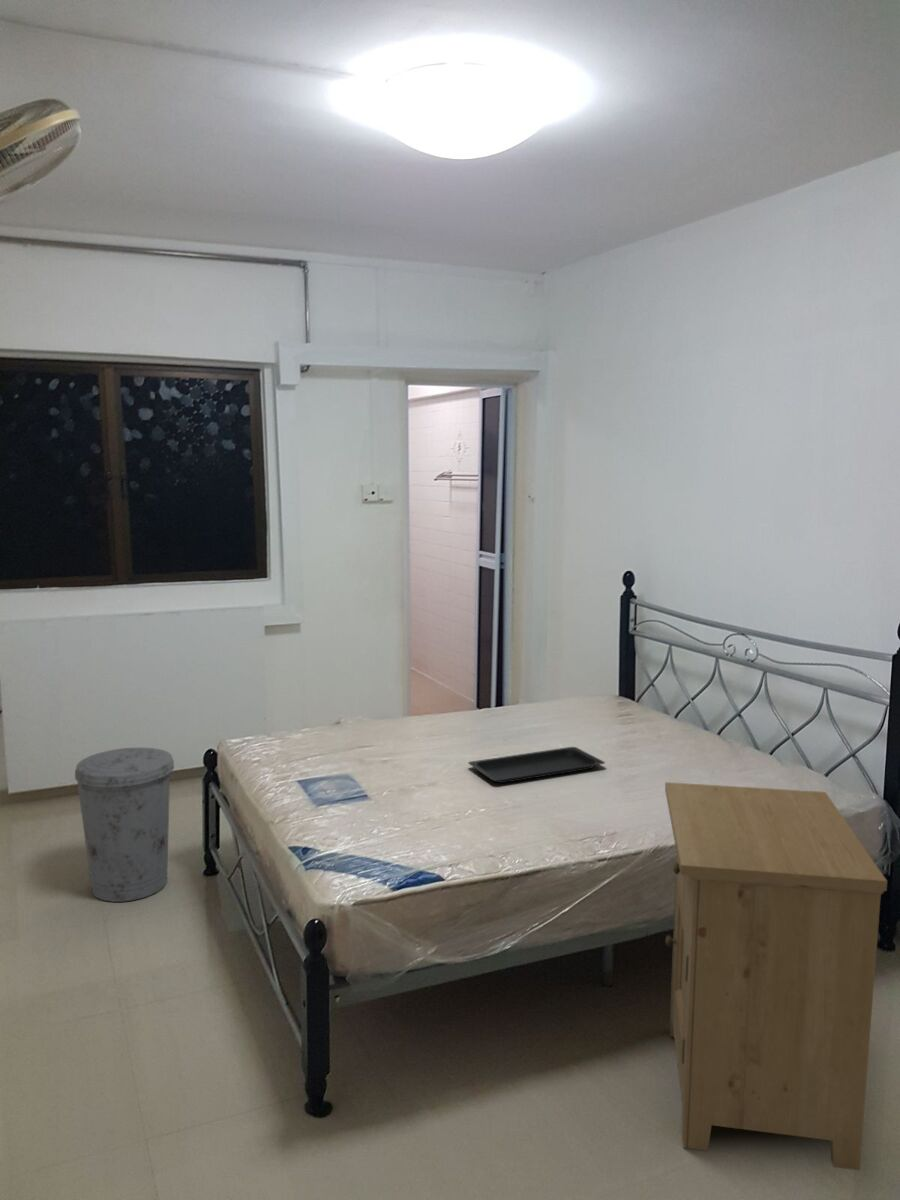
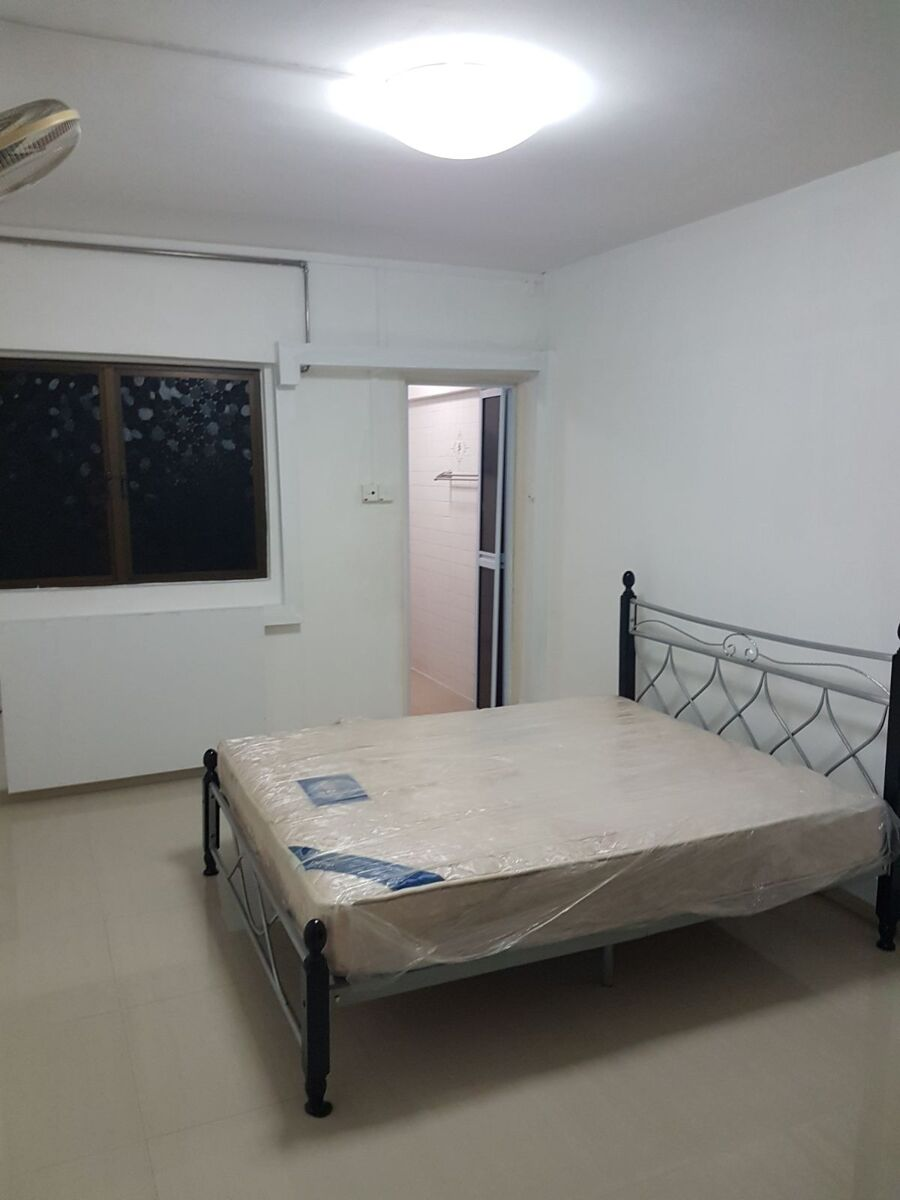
- trash can [74,746,175,903]
- serving tray [467,746,606,784]
- nightstand [664,781,888,1171]
